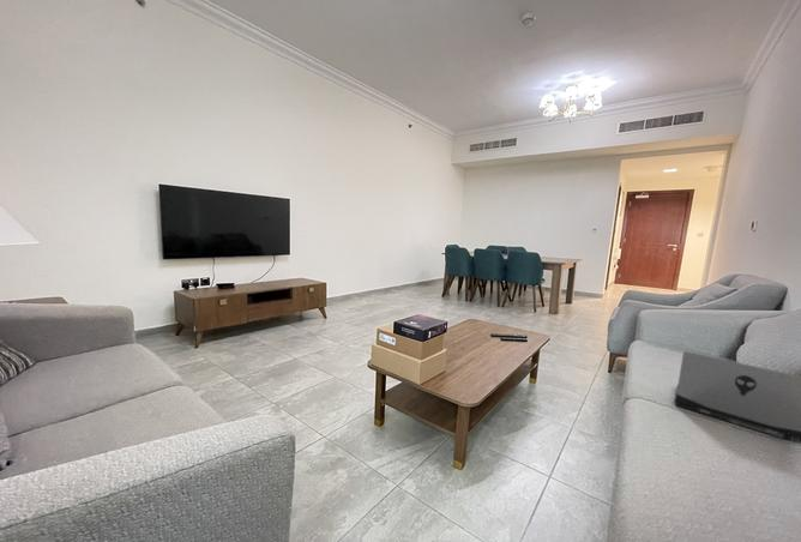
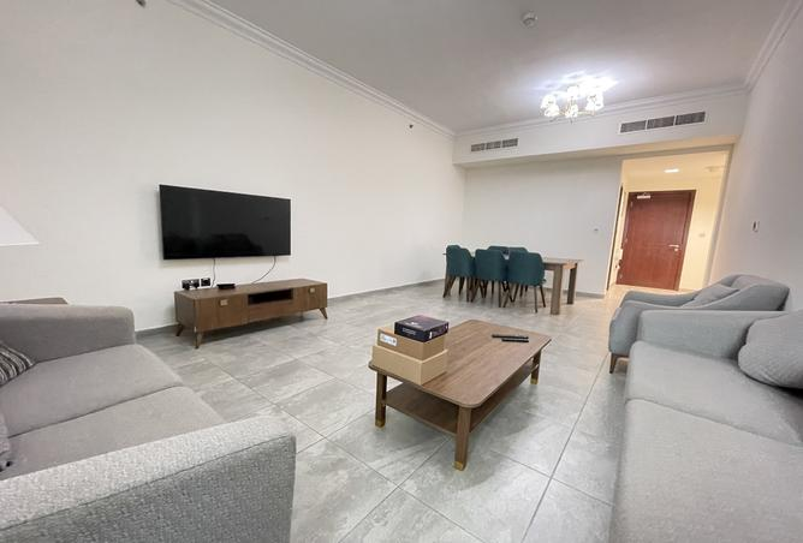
- laptop computer [673,350,801,445]
